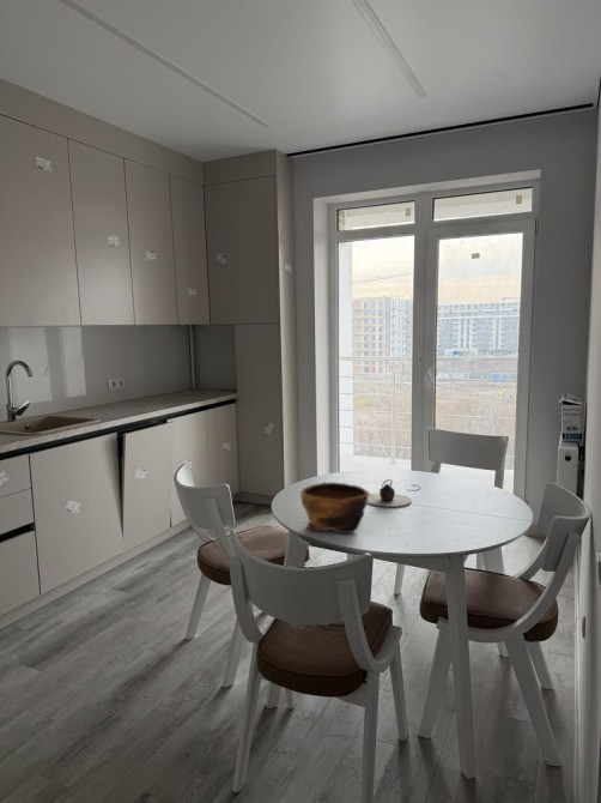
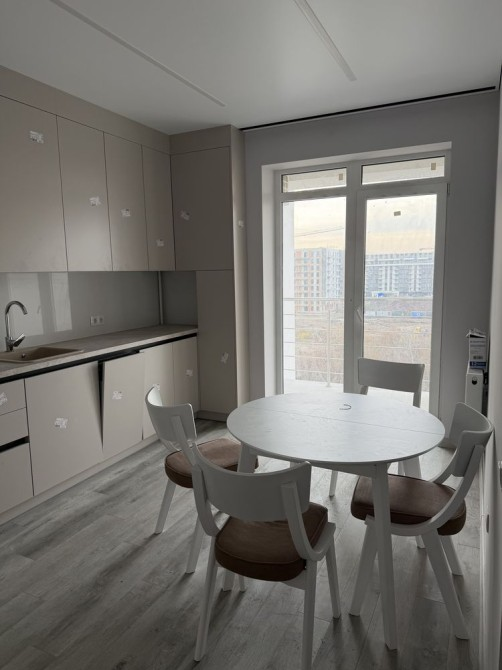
- bowl [299,481,371,535]
- teapot [368,478,413,508]
